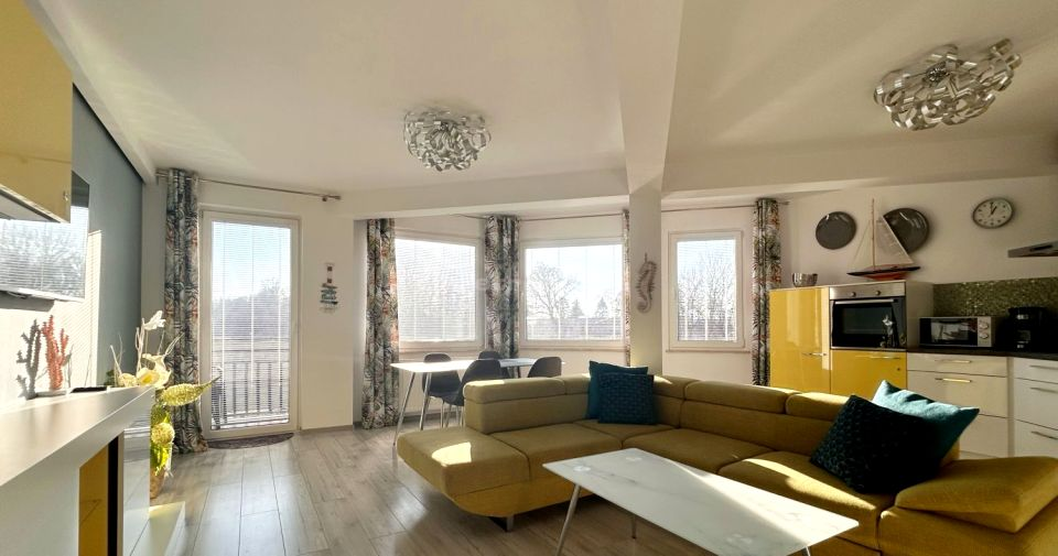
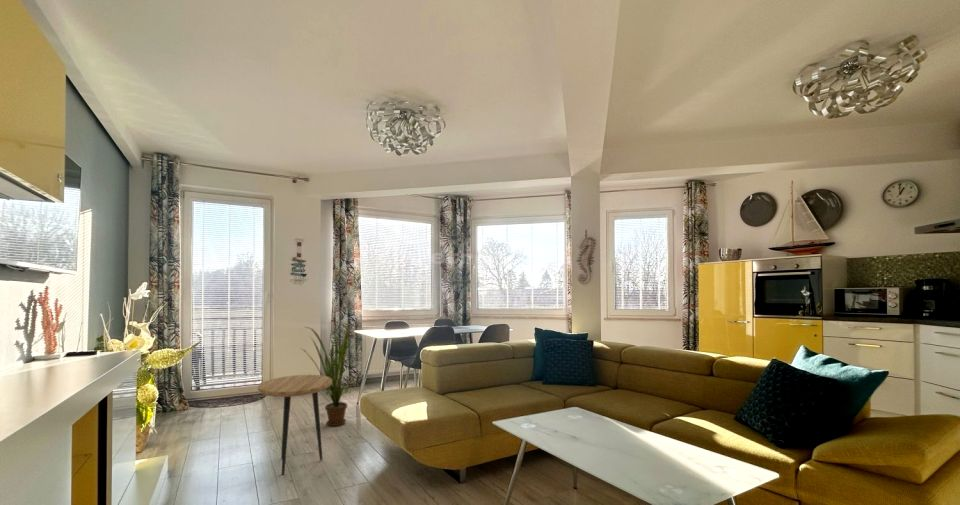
+ side table [257,374,332,476]
+ house plant [301,320,355,427]
